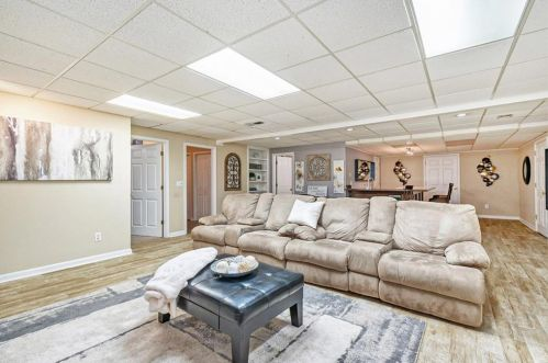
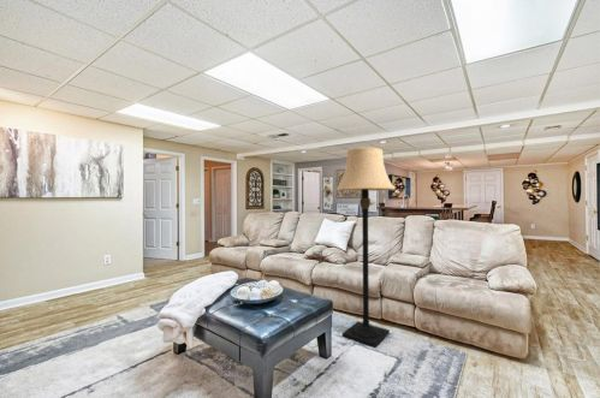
+ lamp [334,147,397,347]
